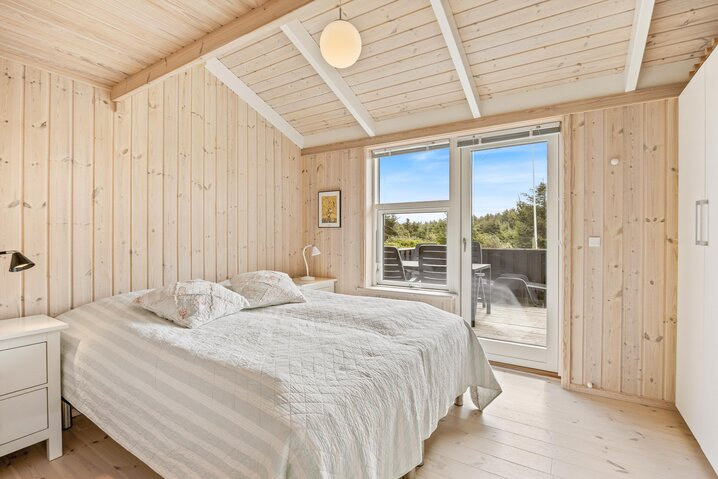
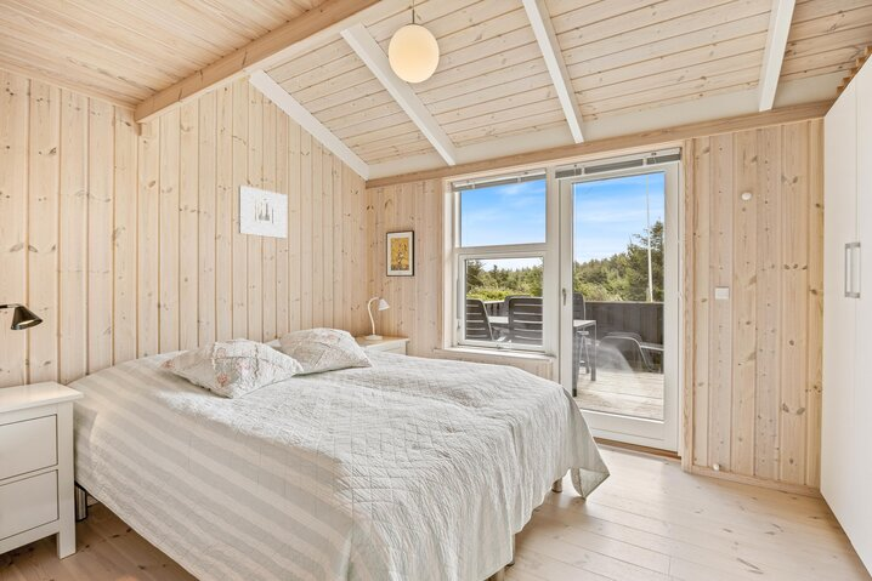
+ wall art [238,184,288,240]
